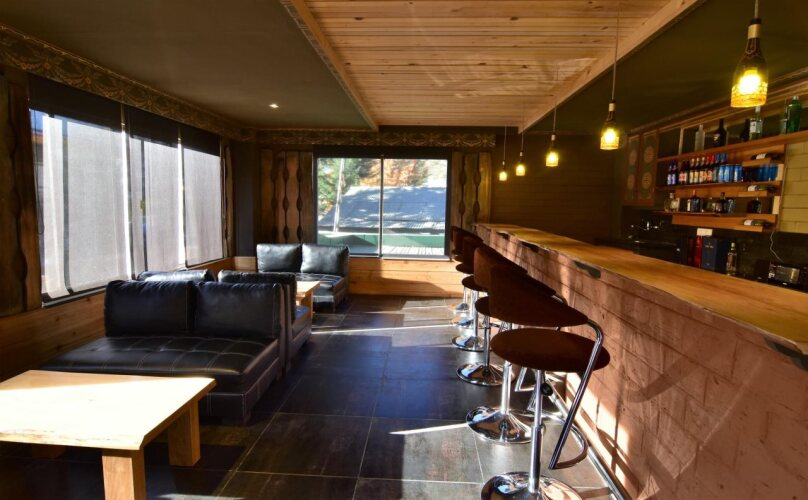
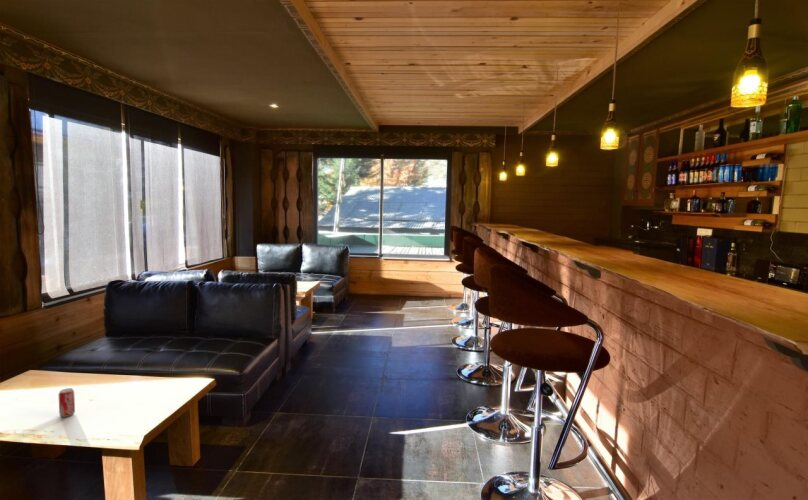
+ beverage can [58,387,76,418]
